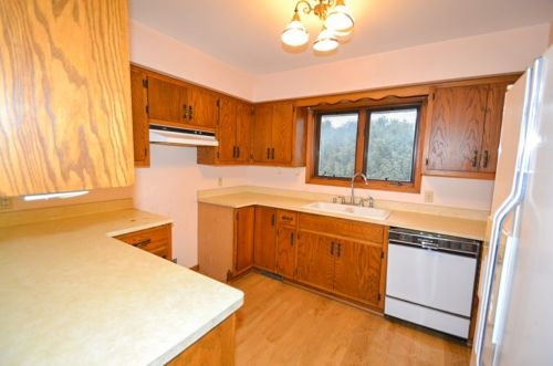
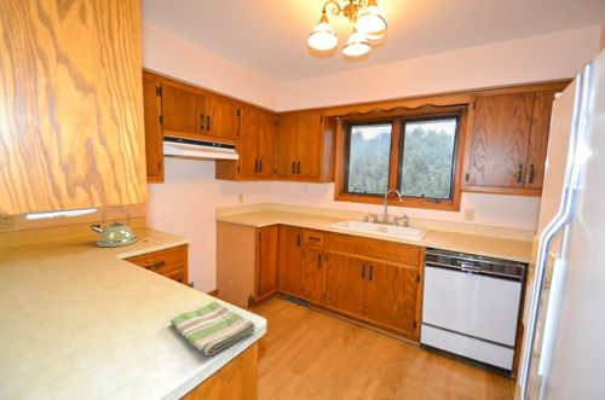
+ dish towel [169,301,257,356]
+ kettle [90,205,138,248]
